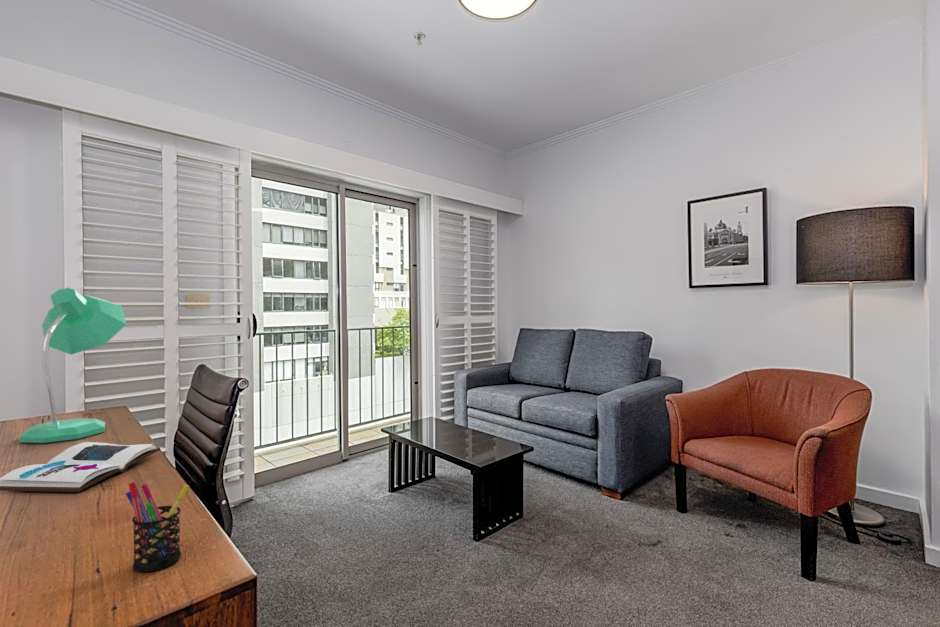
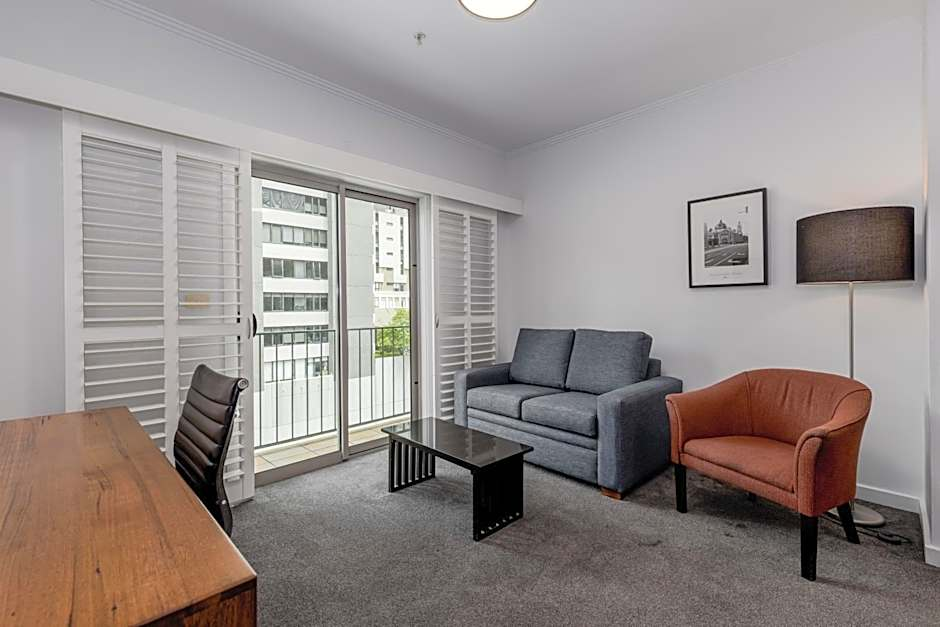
- pen holder [125,481,190,573]
- book [0,441,161,493]
- desk lamp [18,287,127,444]
